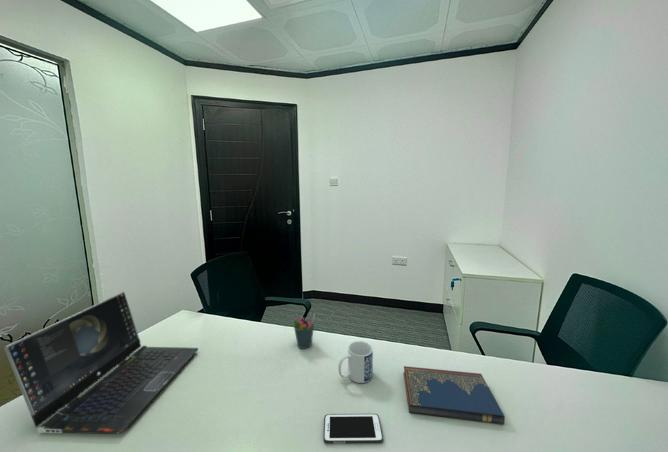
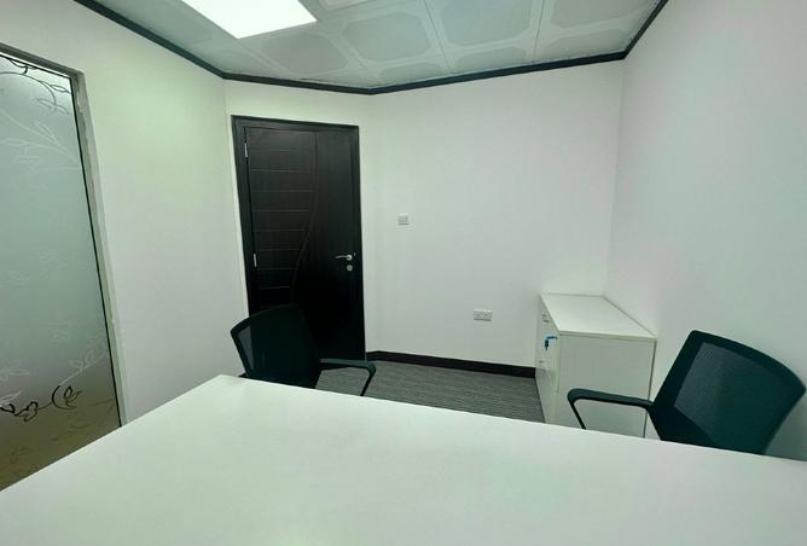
- pen holder [292,313,316,350]
- hardcover book [403,365,506,425]
- cell phone [322,413,384,444]
- mug [337,340,374,384]
- laptop computer [3,291,199,435]
